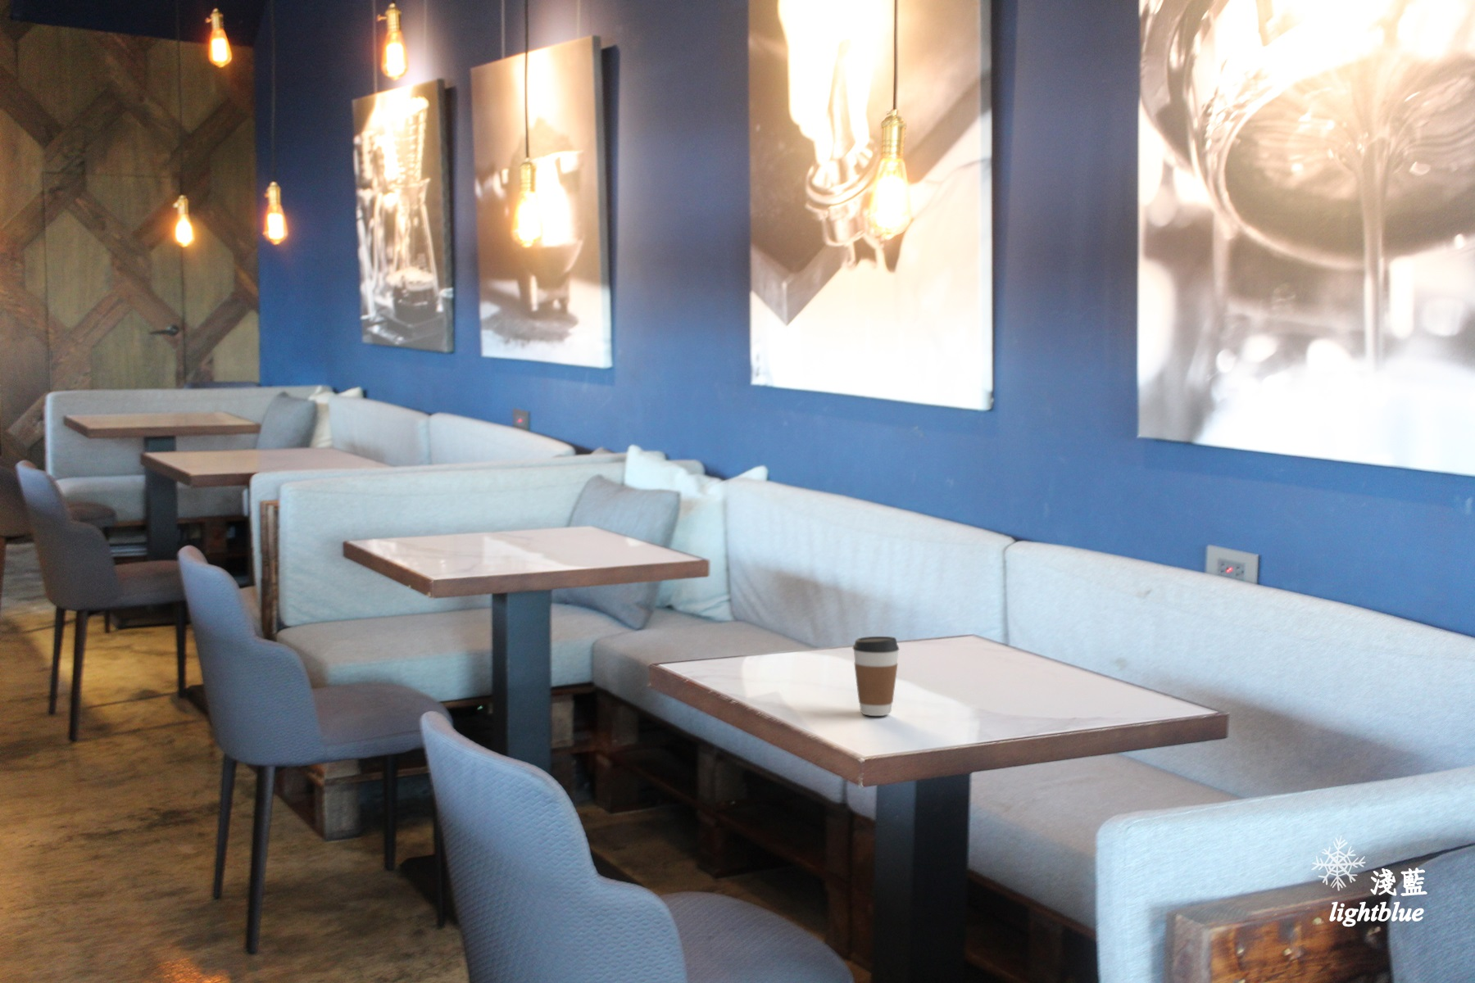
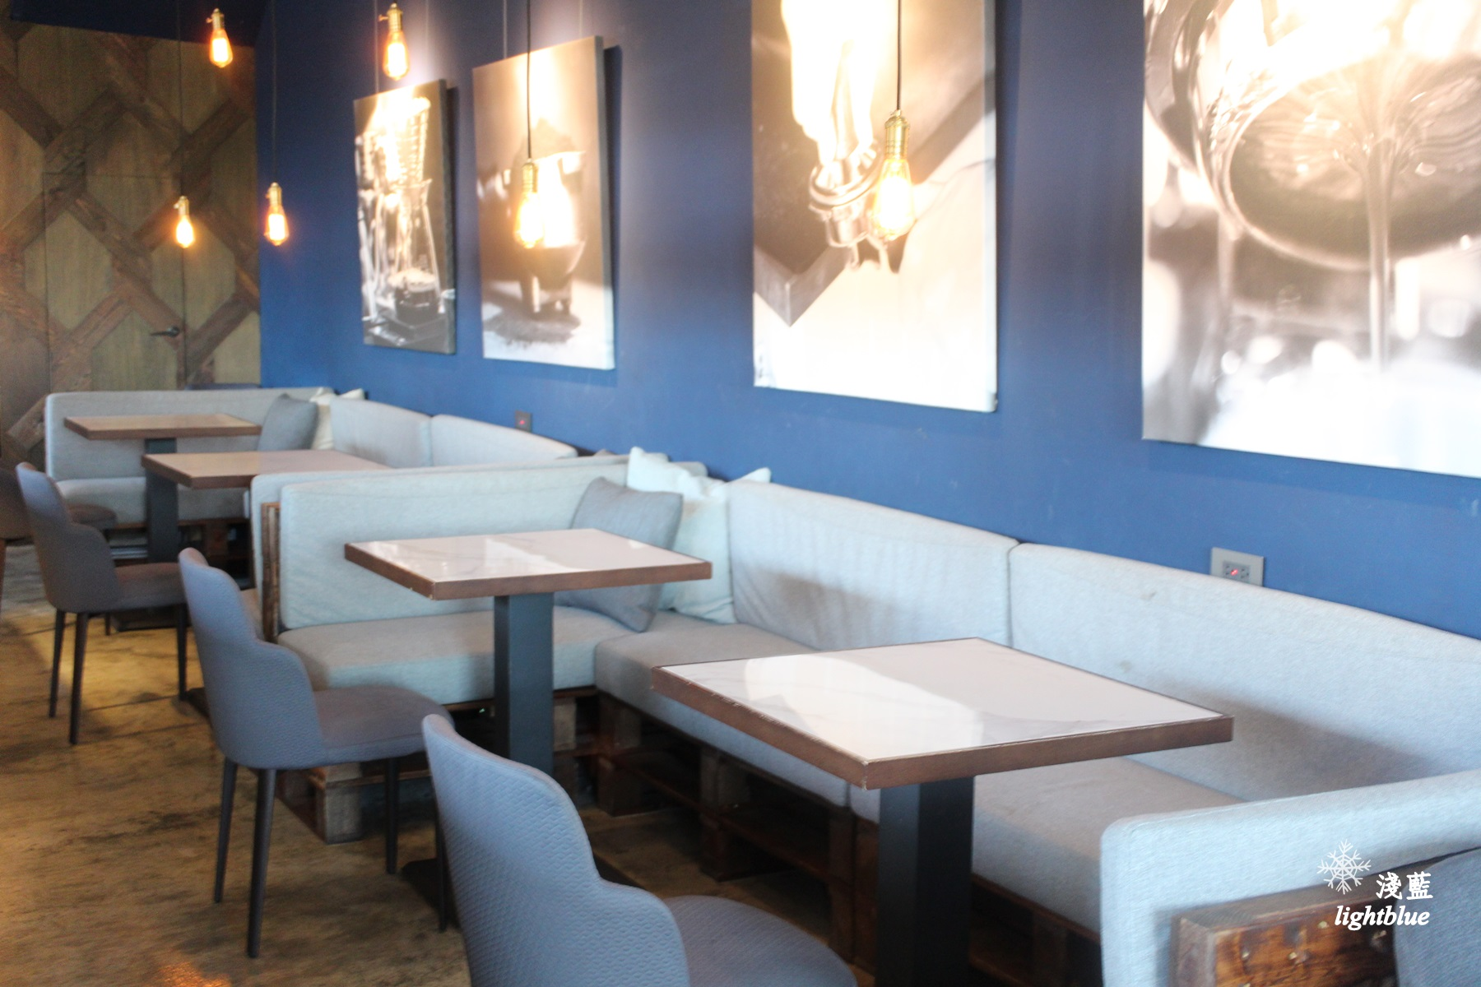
- coffee cup [853,635,900,716]
